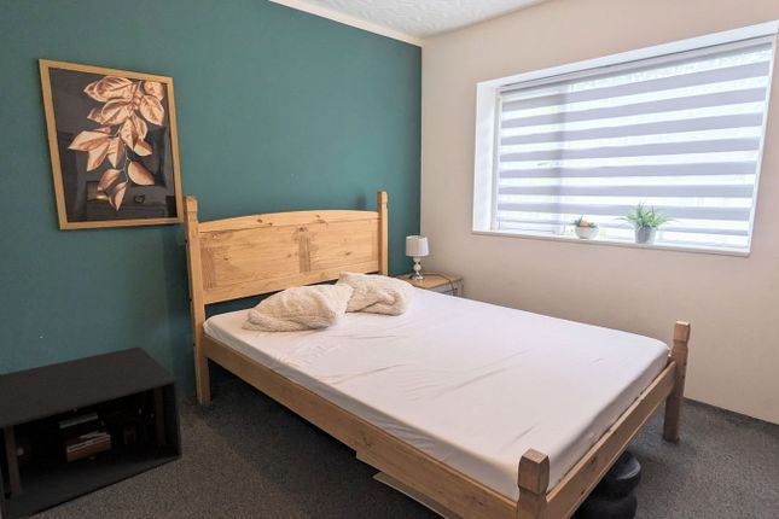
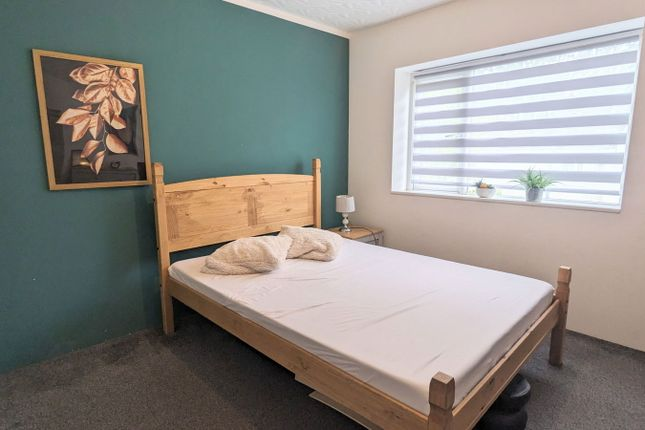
- nightstand [0,346,184,519]
